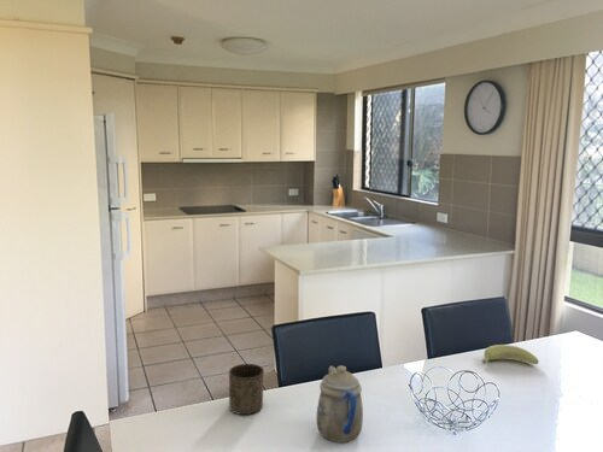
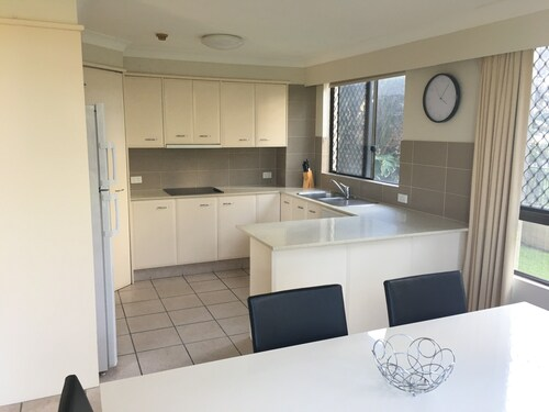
- teapot [316,365,364,444]
- banana [481,344,540,365]
- cup [228,363,265,416]
